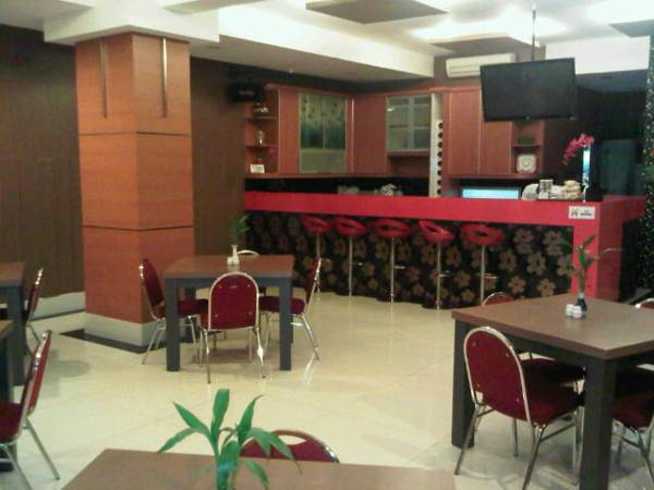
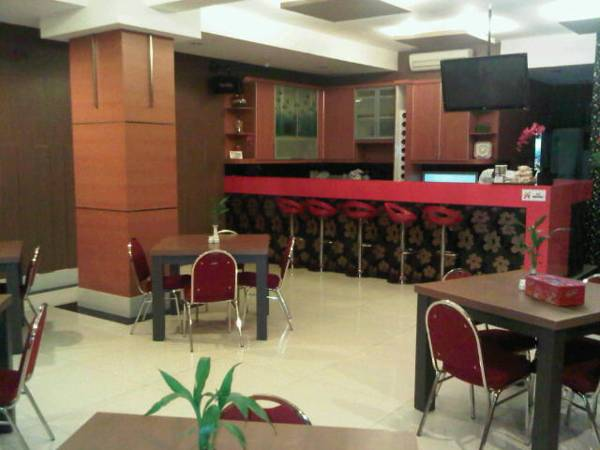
+ tissue box [524,274,586,307]
